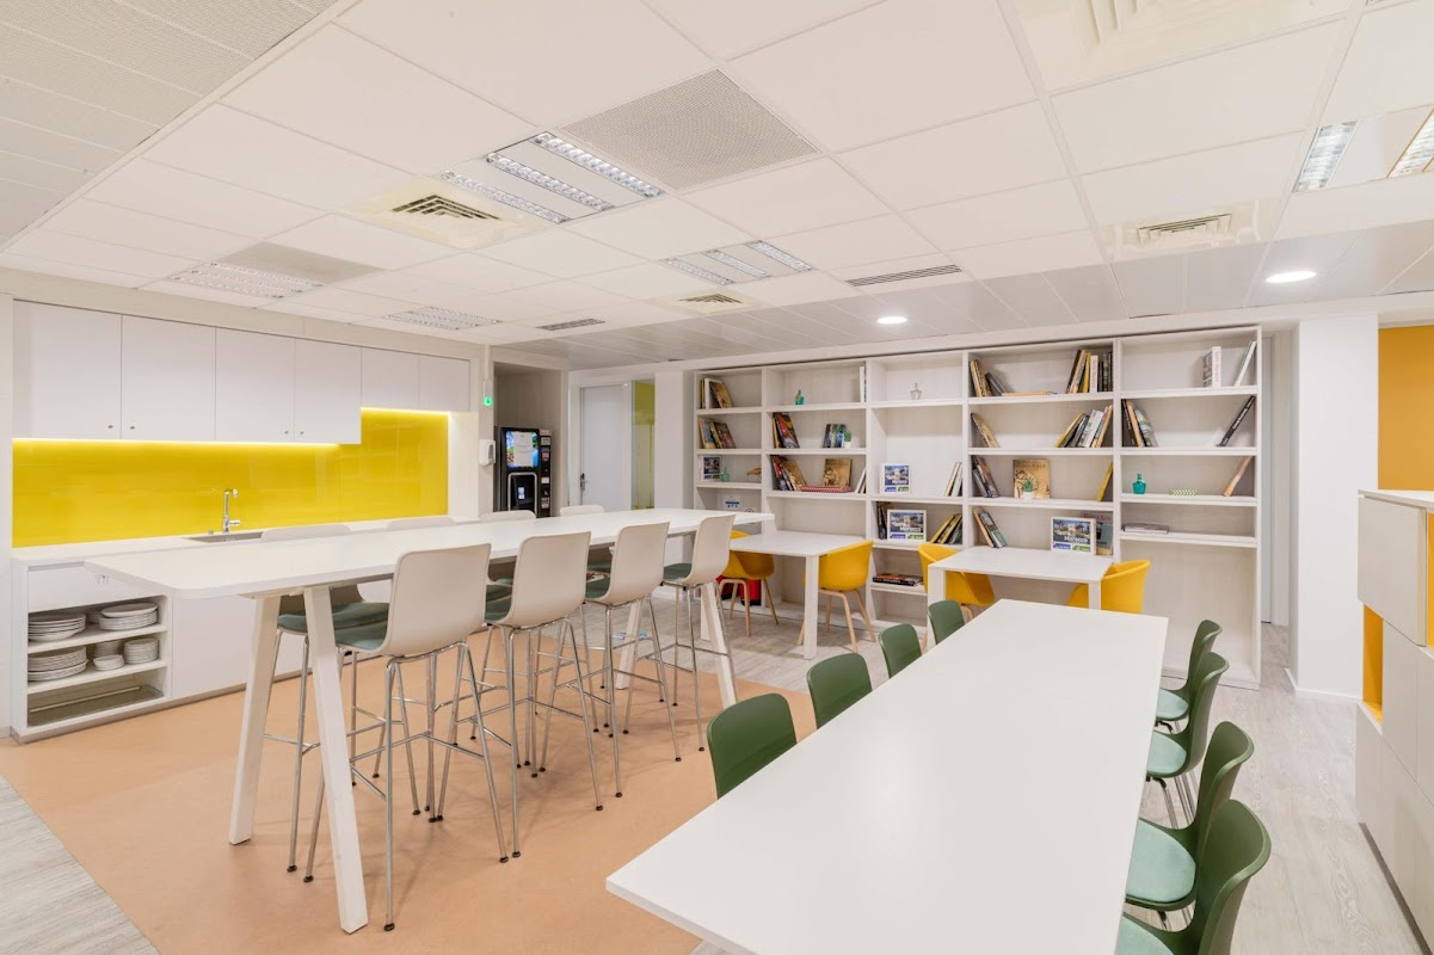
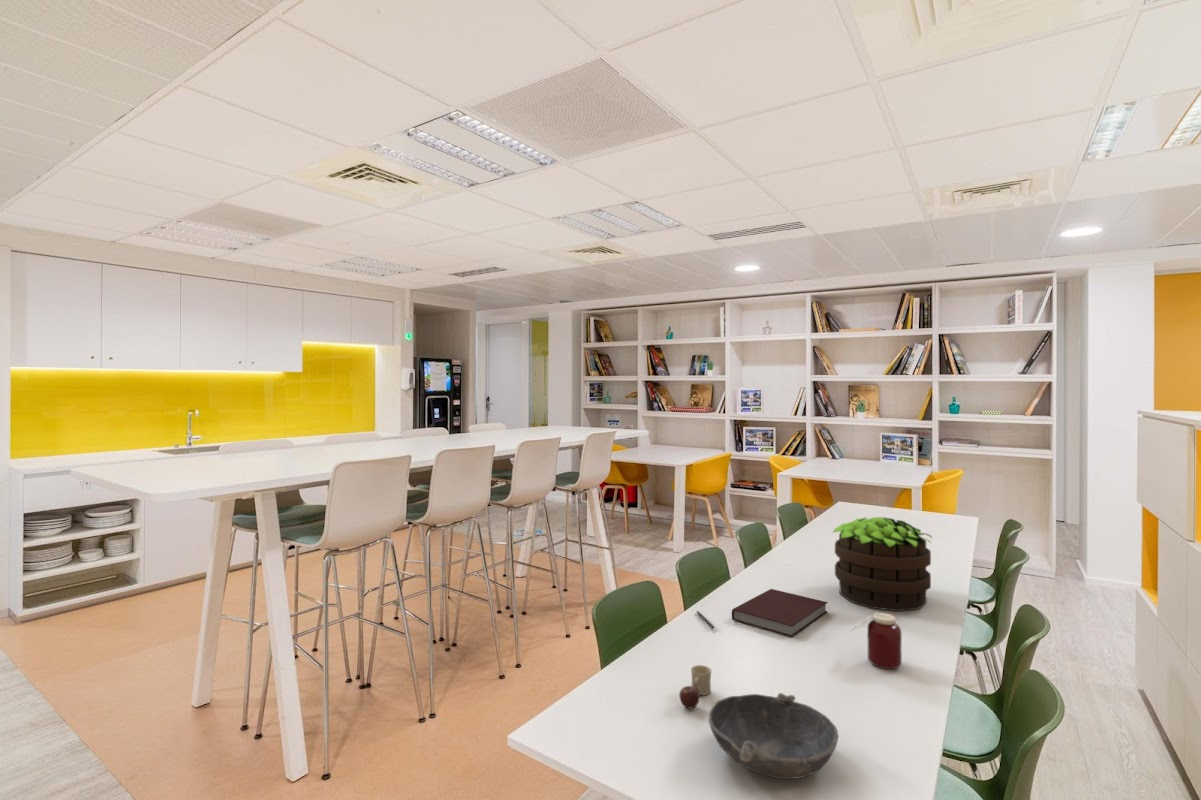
+ jar [849,609,903,670]
+ potted plant [832,516,933,612]
+ bowl [707,692,839,780]
+ pen [696,610,715,630]
+ notebook [731,588,829,637]
+ mug [678,664,712,710]
